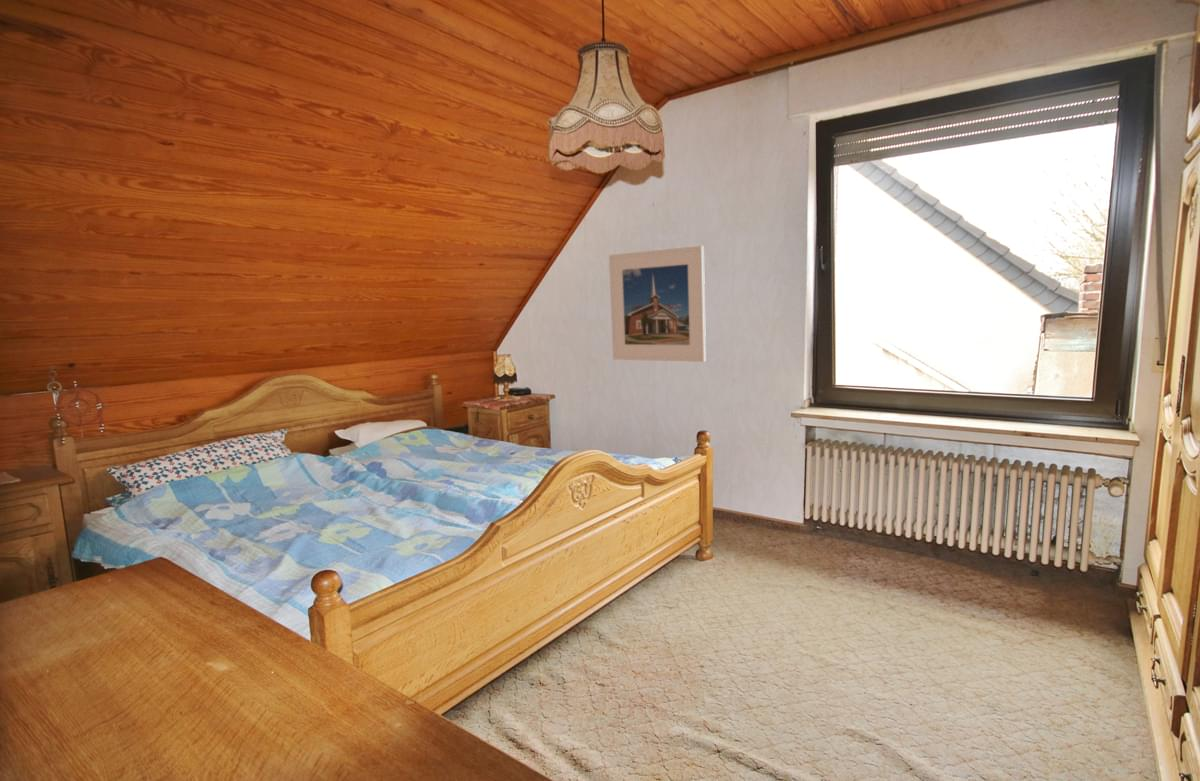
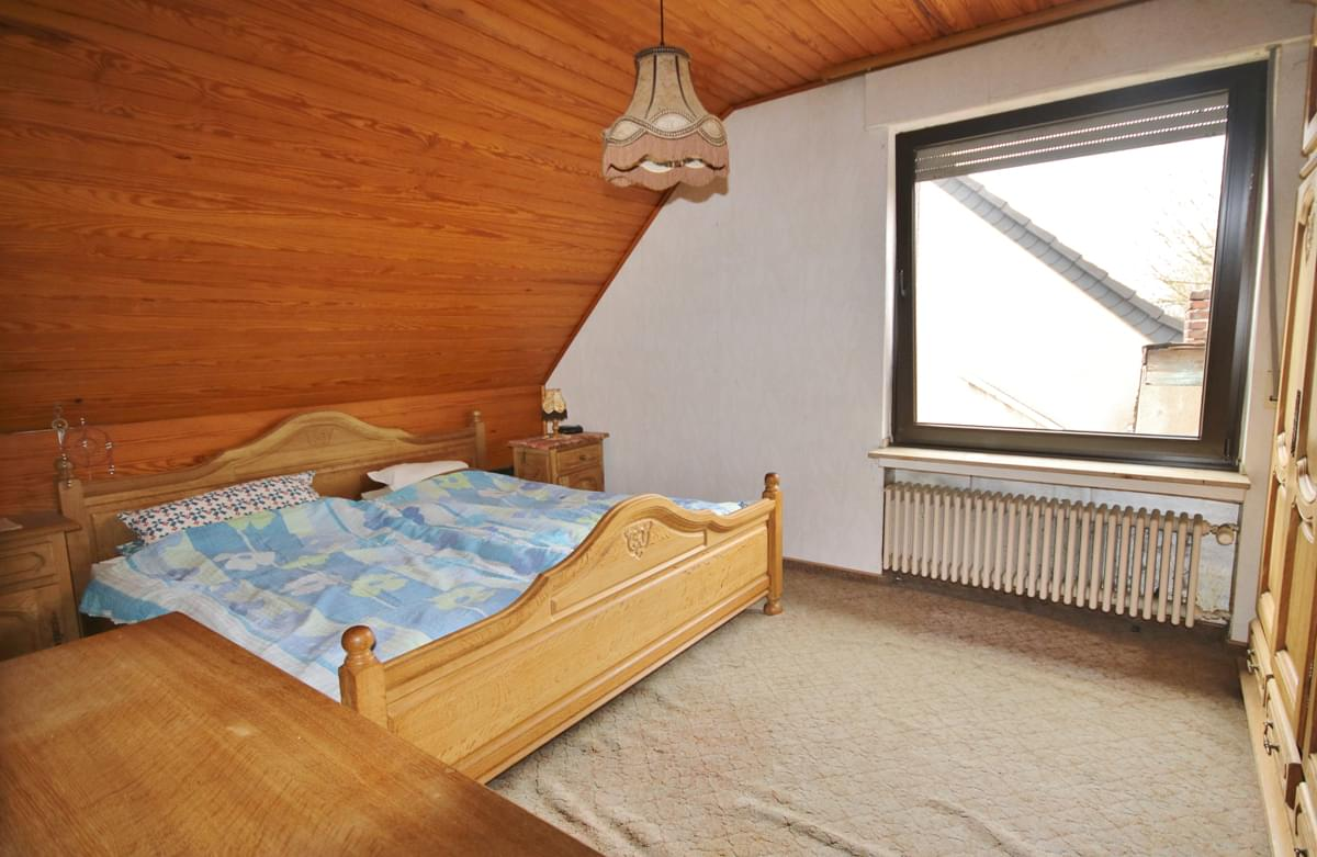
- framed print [608,245,707,363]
